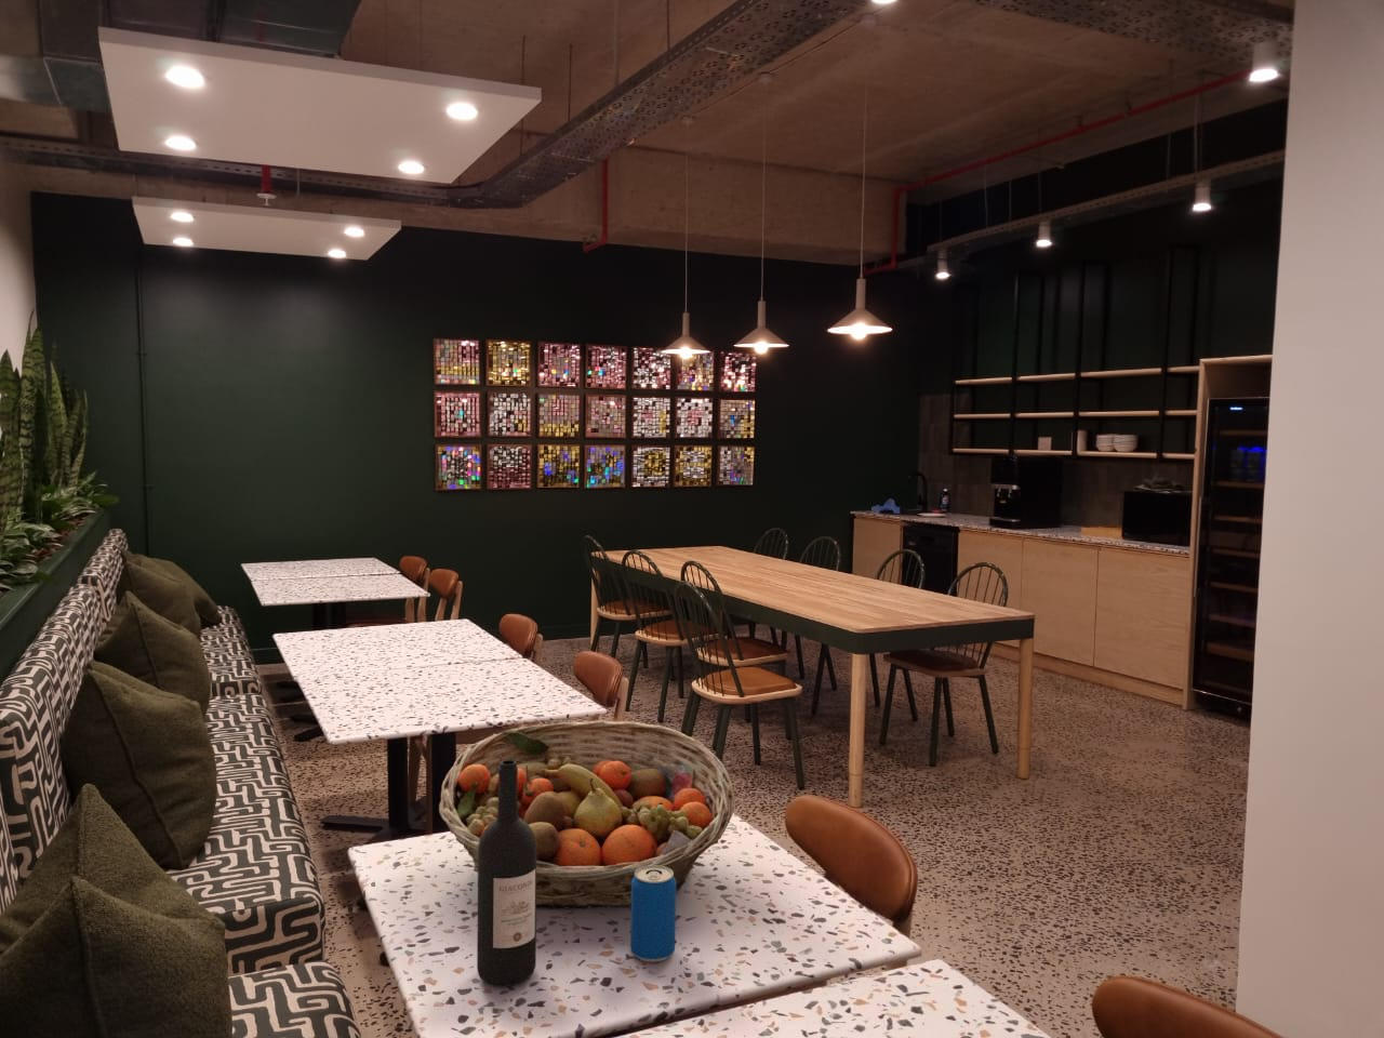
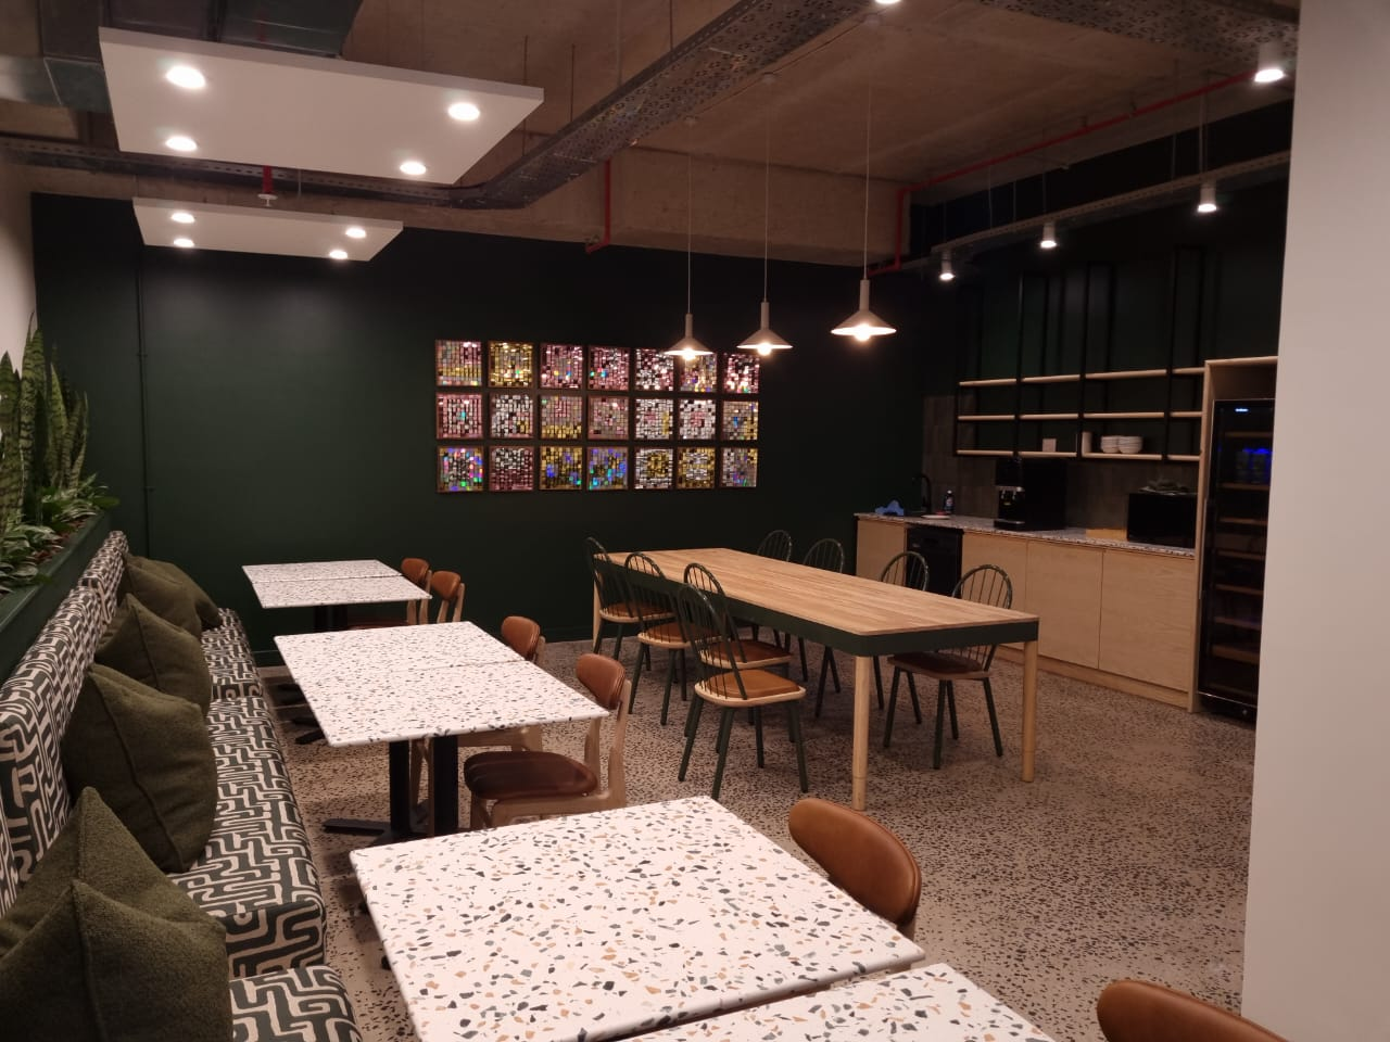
- beverage can [629,865,677,964]
- fruit basket [438,719,736,910]
- wine bottle [476,760,537,987]
